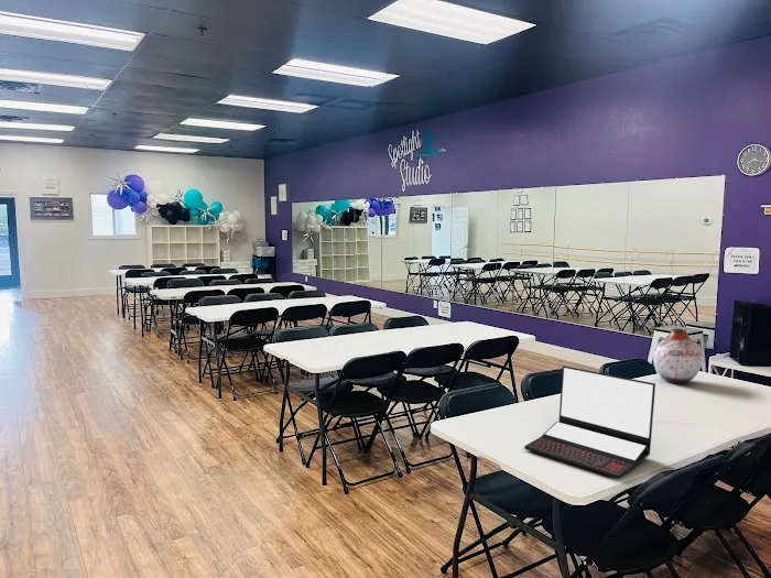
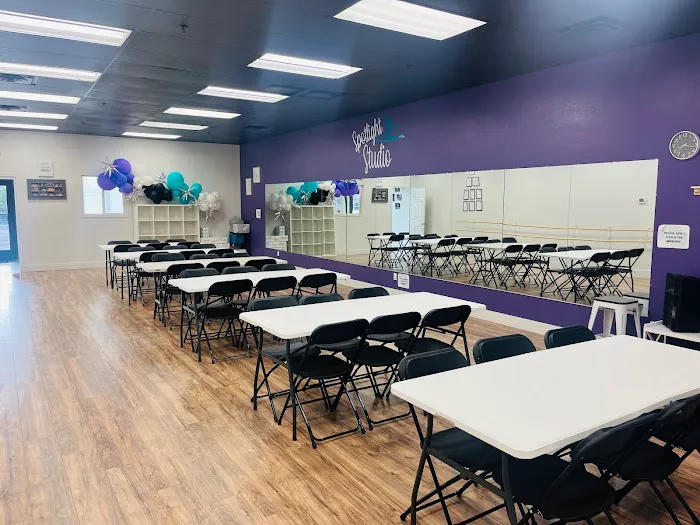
- vase [652,328,704,384]
- laptop [523,366,656,480]
